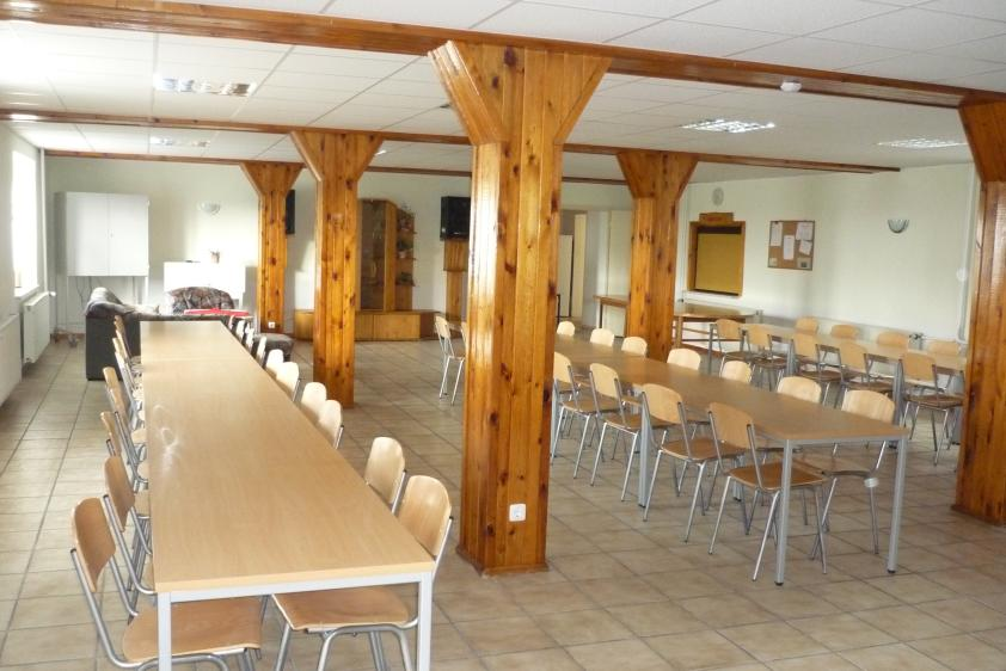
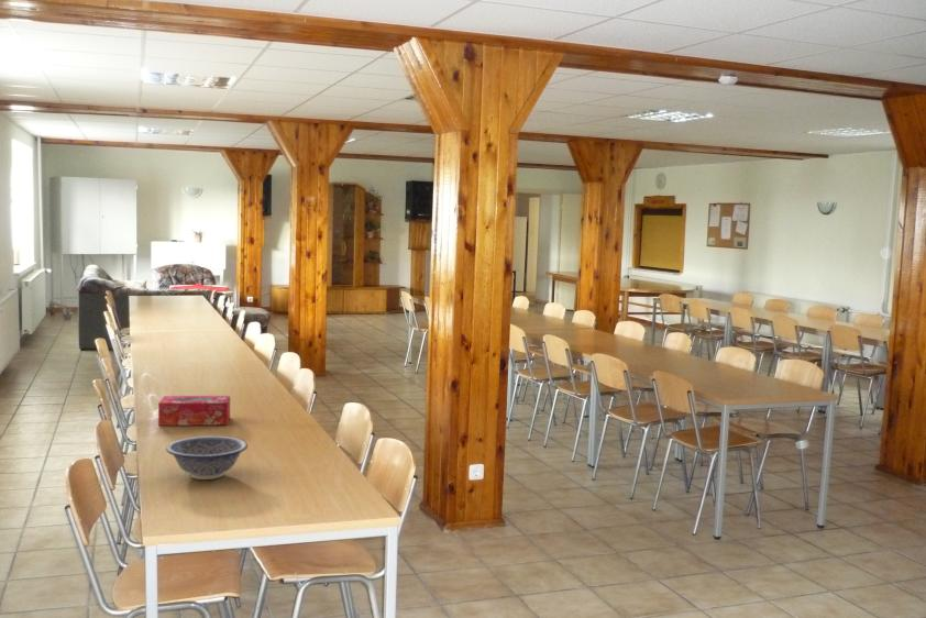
+ tissue box [157,395,231,427]
+ decorative bowl [165,435,249,481]
